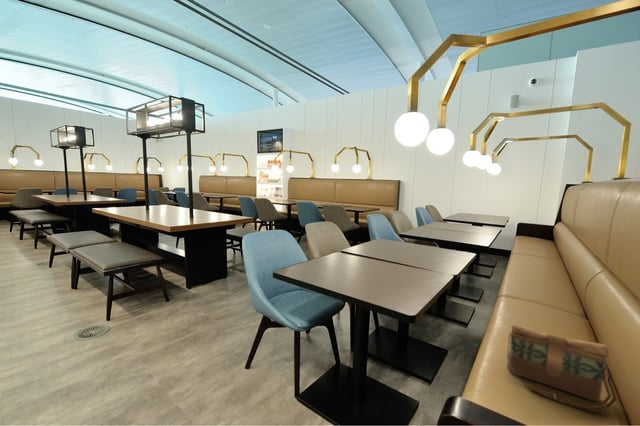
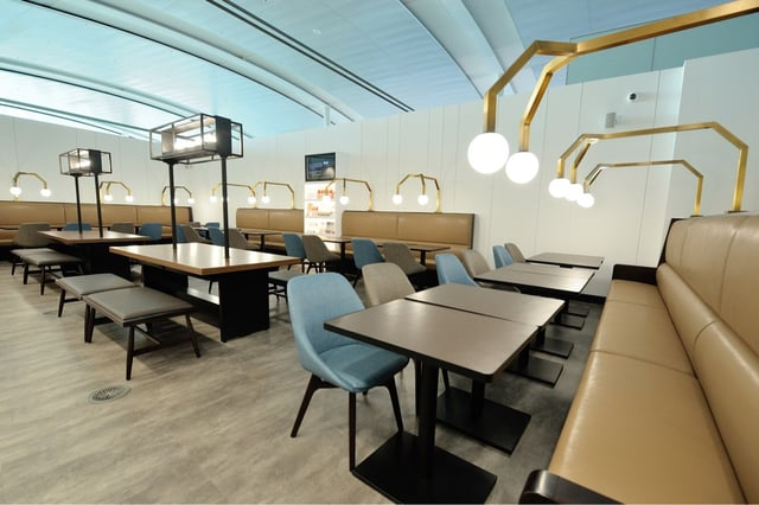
- shoulder bag [505,323,618,413]
